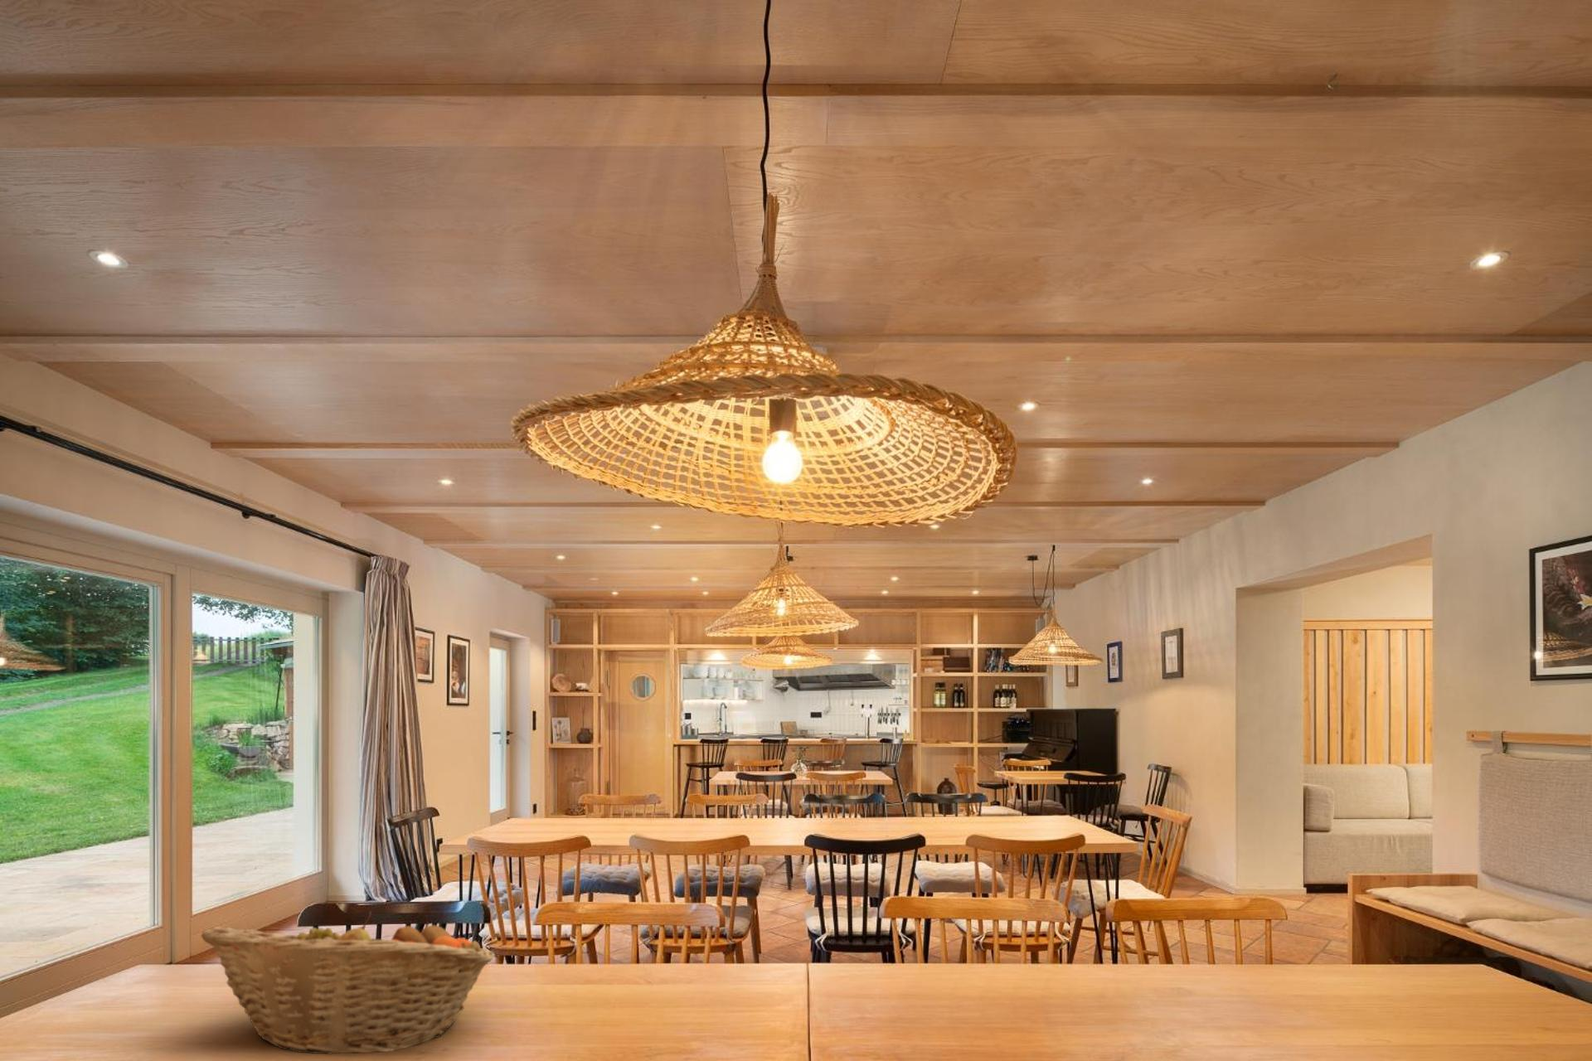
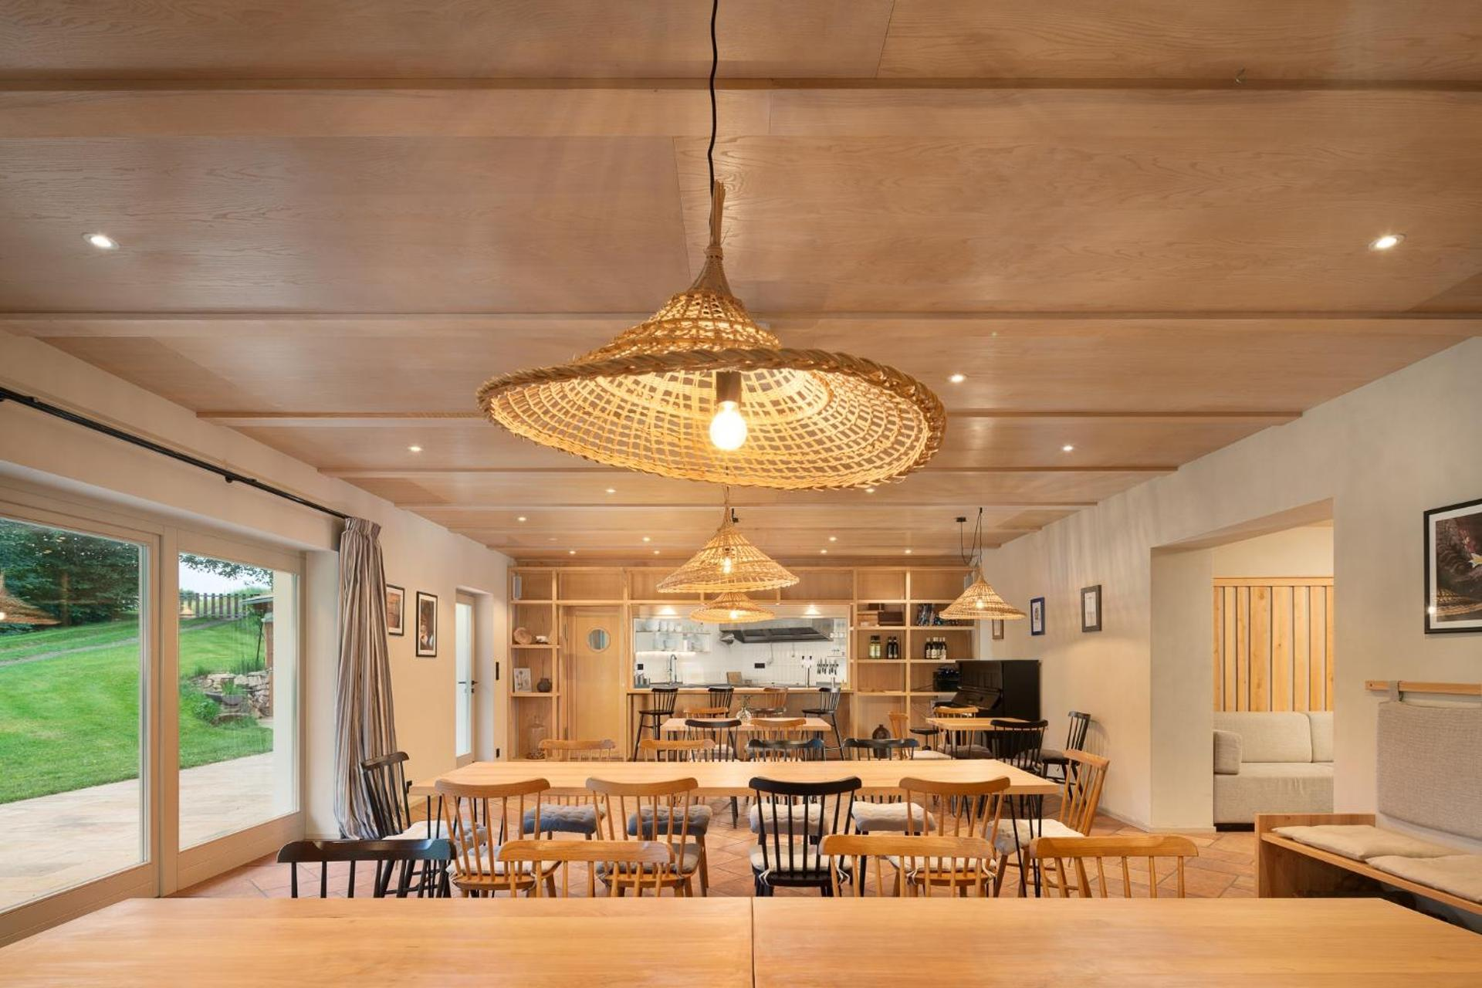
- fruit basket [200,911,495,1055]
